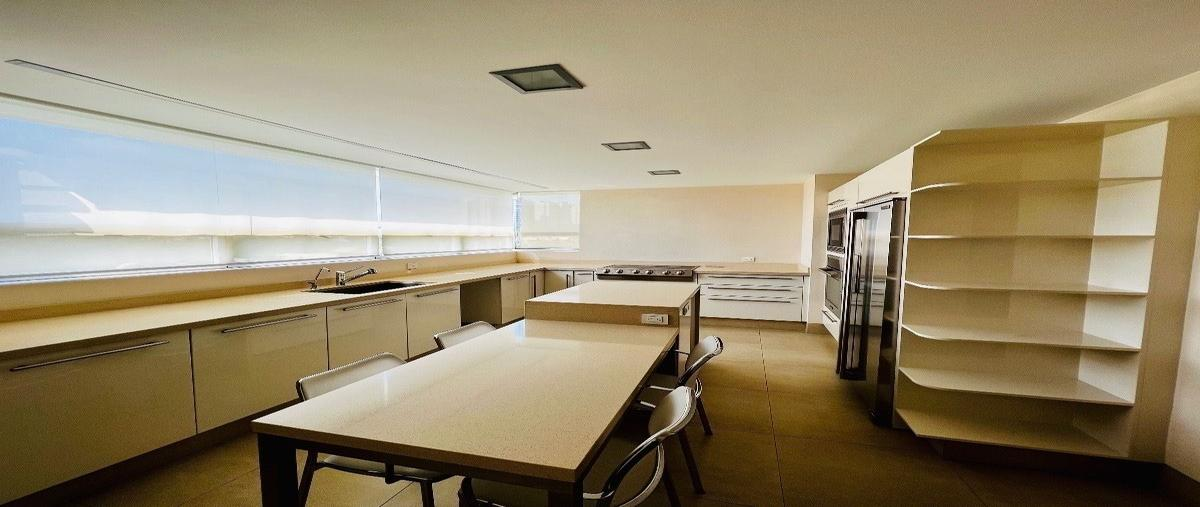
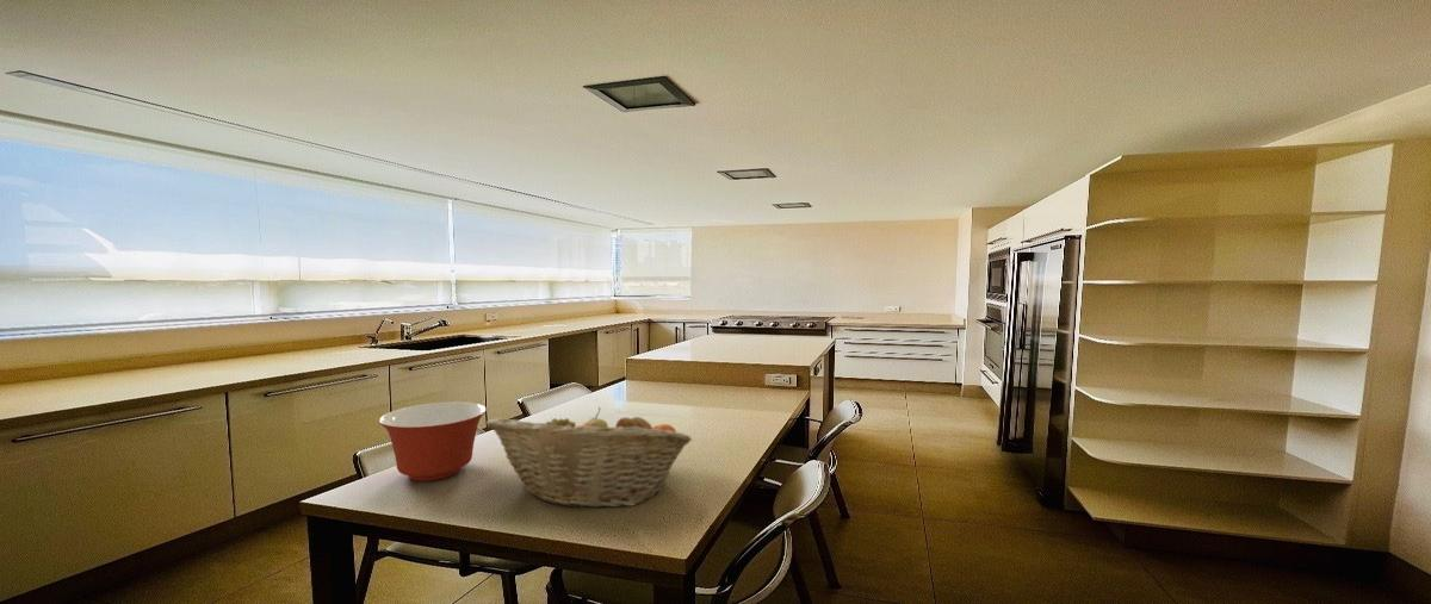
+ fruit basket [485,406,693,509]
+ mixing bowl [378,400,488,482]
